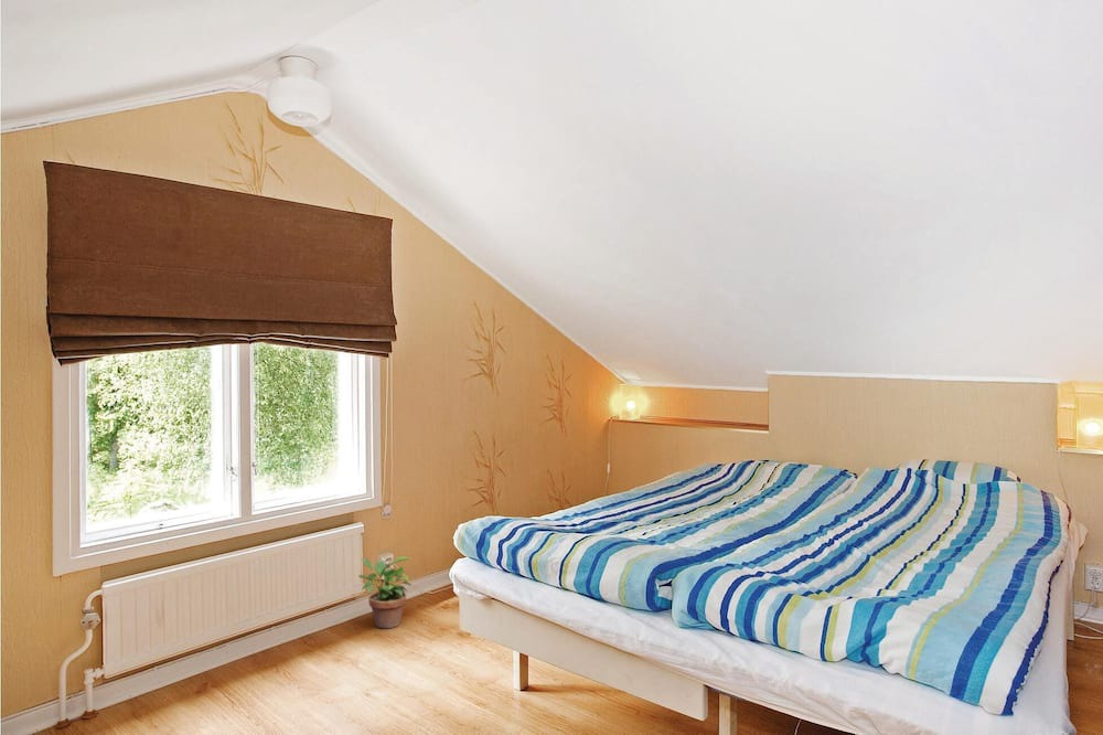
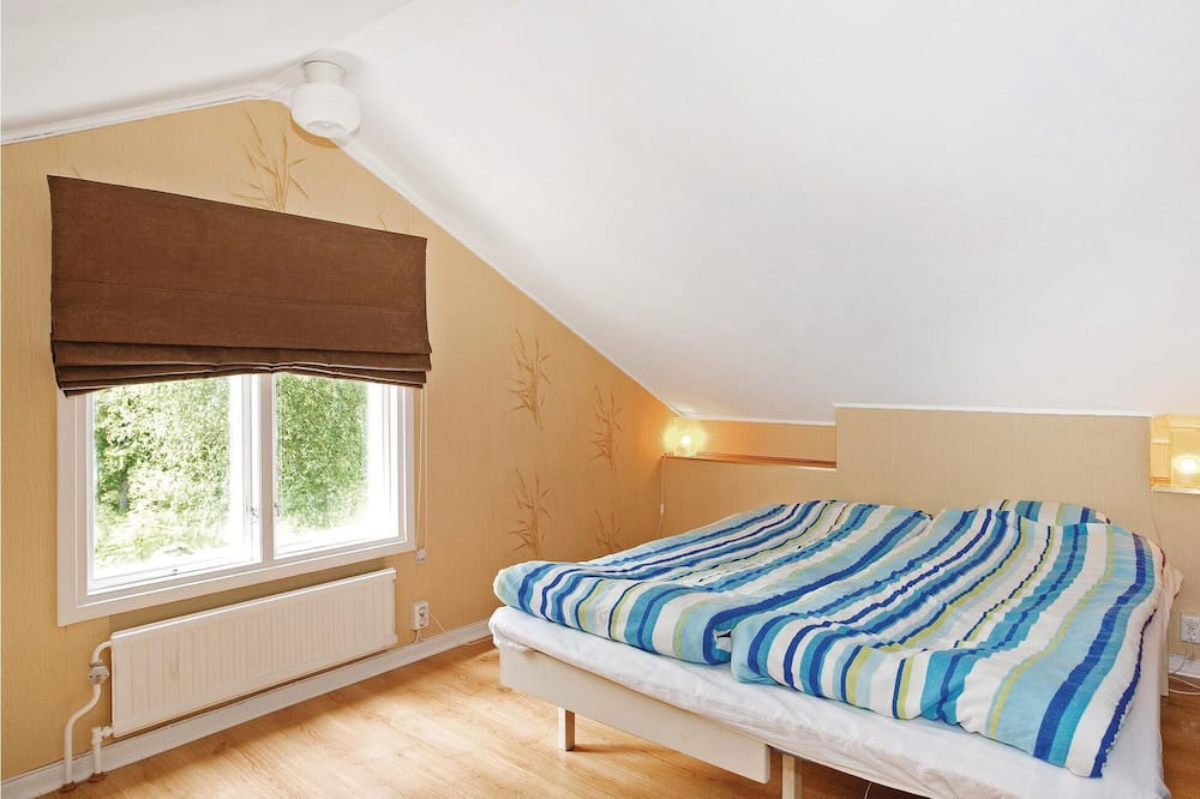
- potted plant [357,555,413,629]
